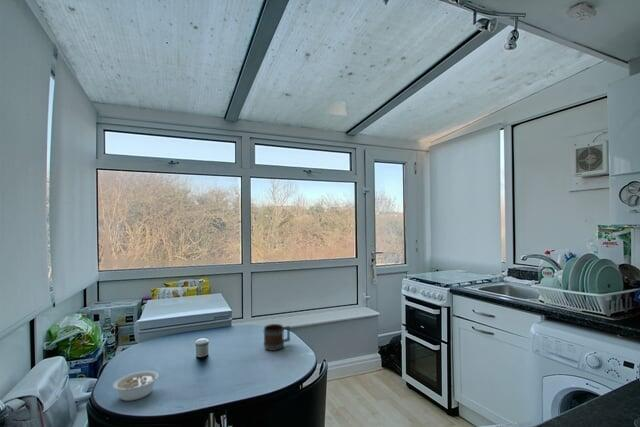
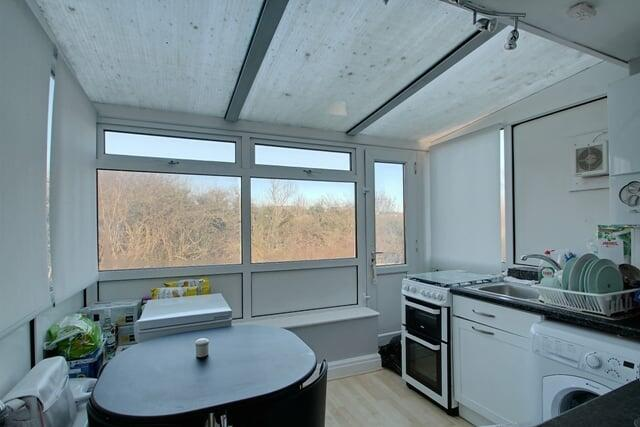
- legume [112,370,165,402]
- mug [263,323,291,352]
